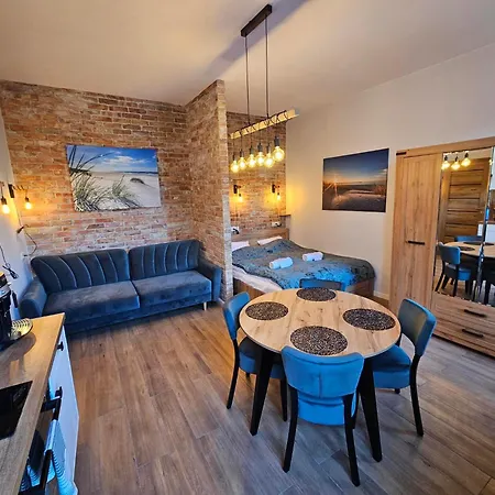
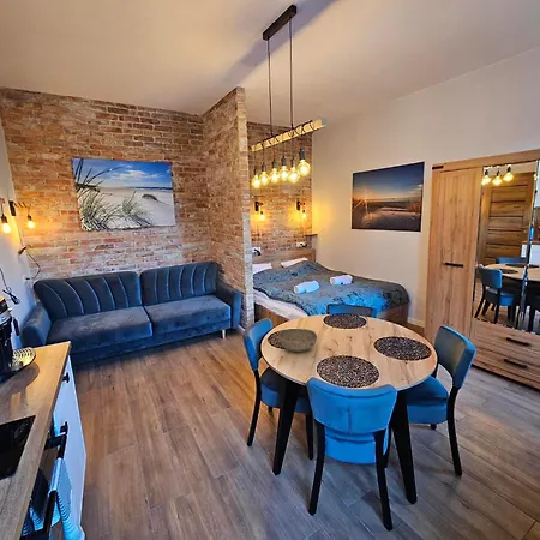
+ bowl [277,328,318,353]
